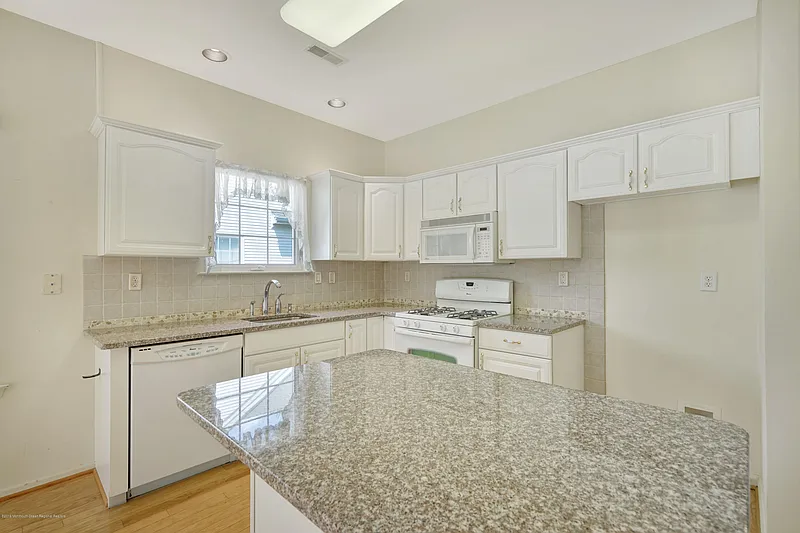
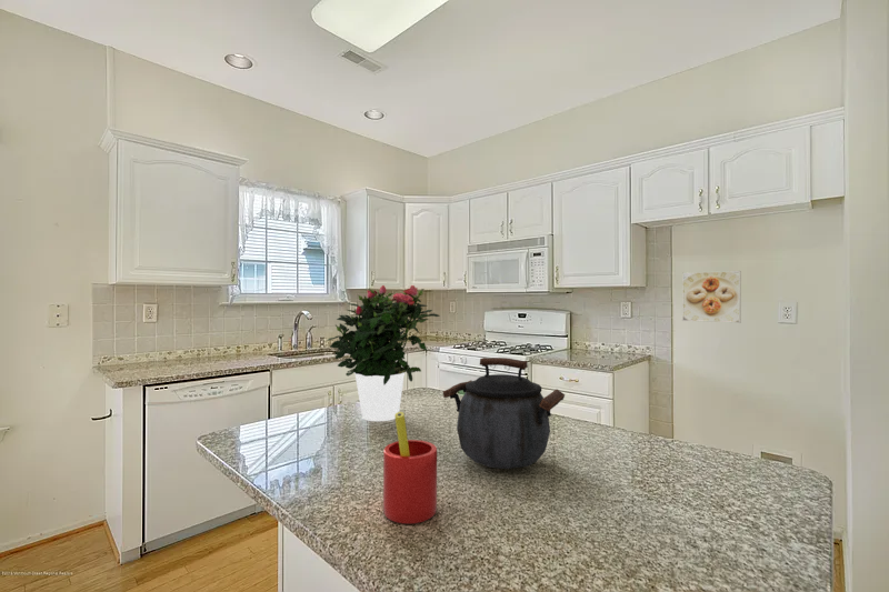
+ straw [382,411,438,525]
+ kettle [442,357,566,470]
+ potted flower [326,284,441,422]
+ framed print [681,270,742,324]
